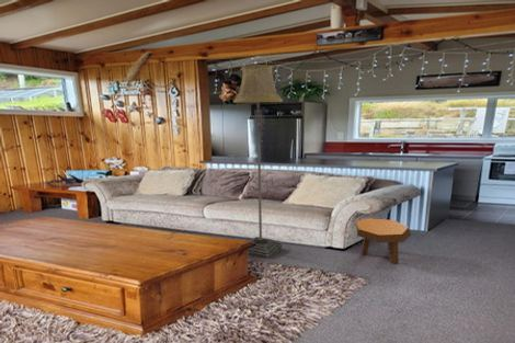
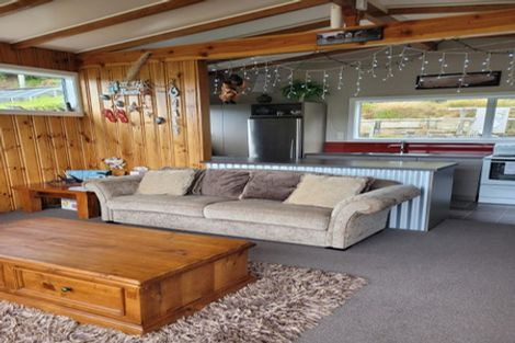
- floor lamp [232,64,284,260]
- footstool [356,217,412,265]
